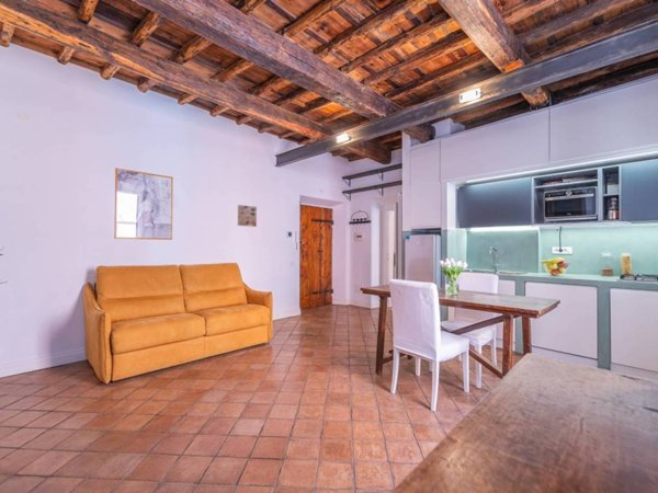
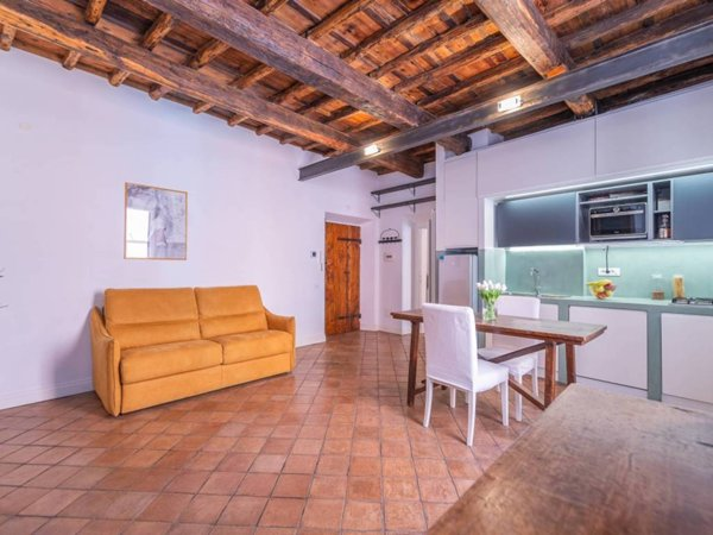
- wall art [237,204,258,228]
